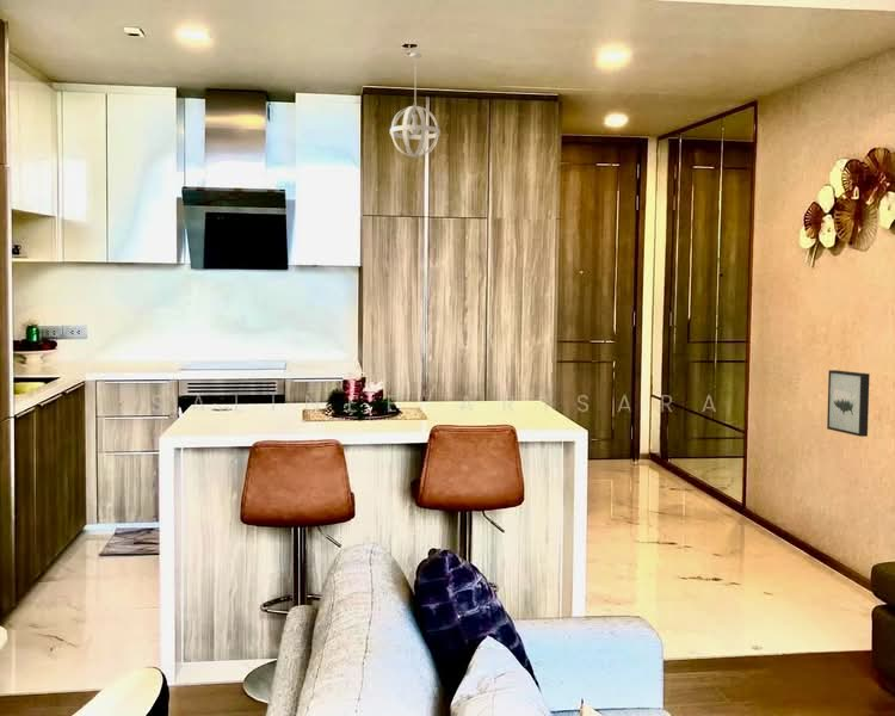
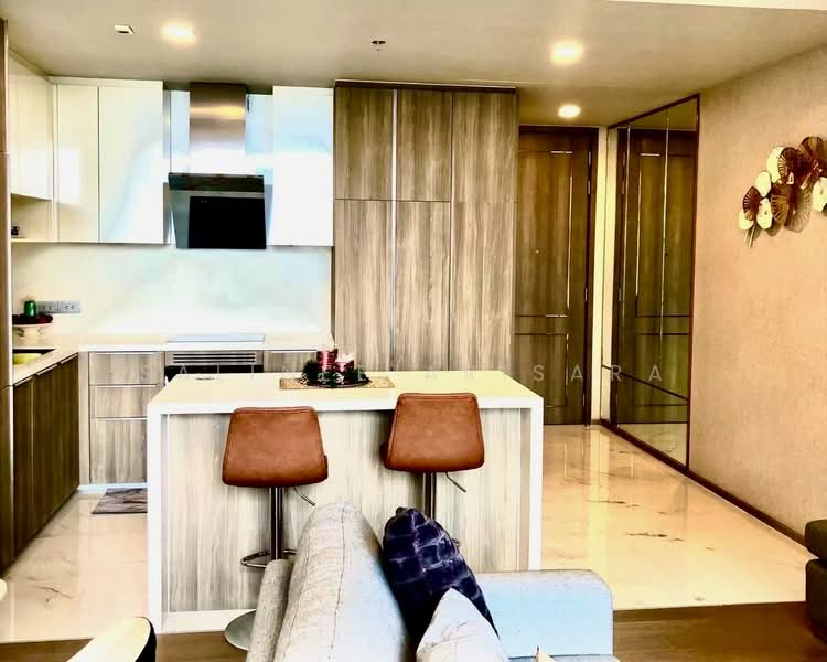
- pendant light [389,51,442,159]
- wall art [826,369,871,438]
